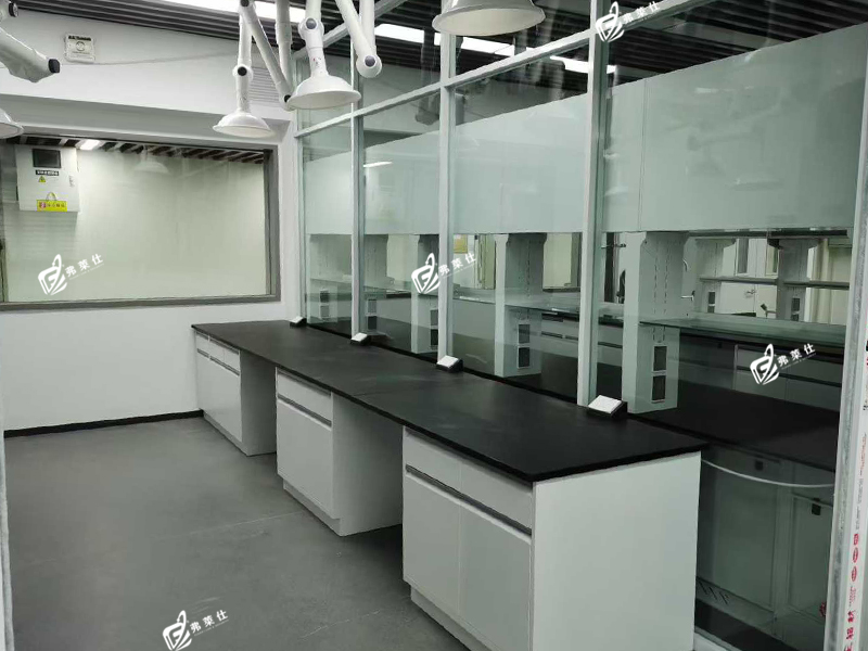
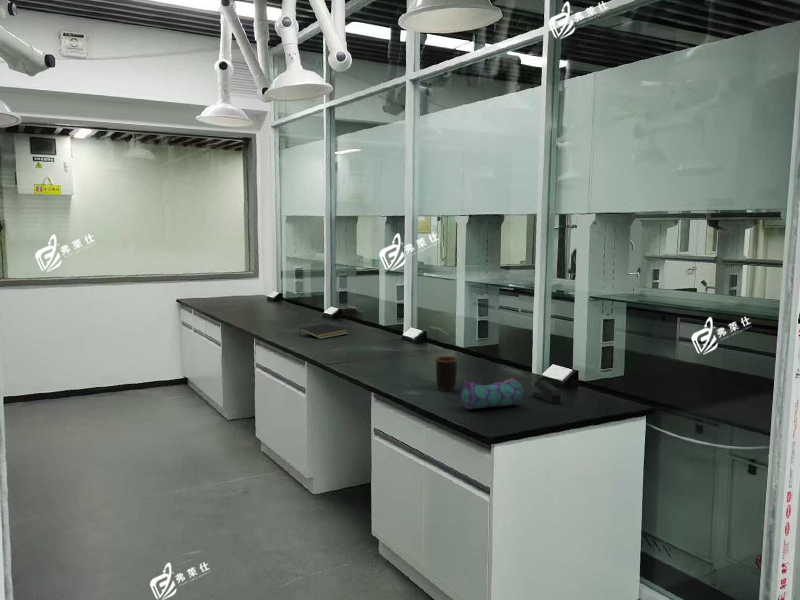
+ pencil case [460,377,524,410]
+ notepad [298,322,350,340]
+ stapler [532,379,562,405]
+ mug [434,355,459,392]
